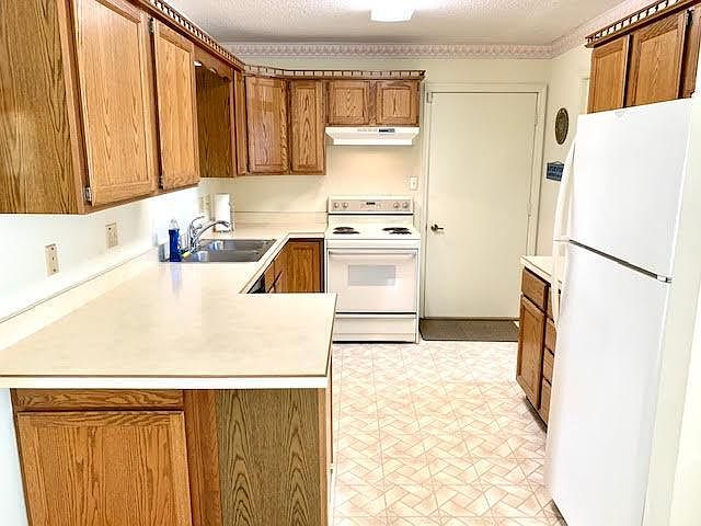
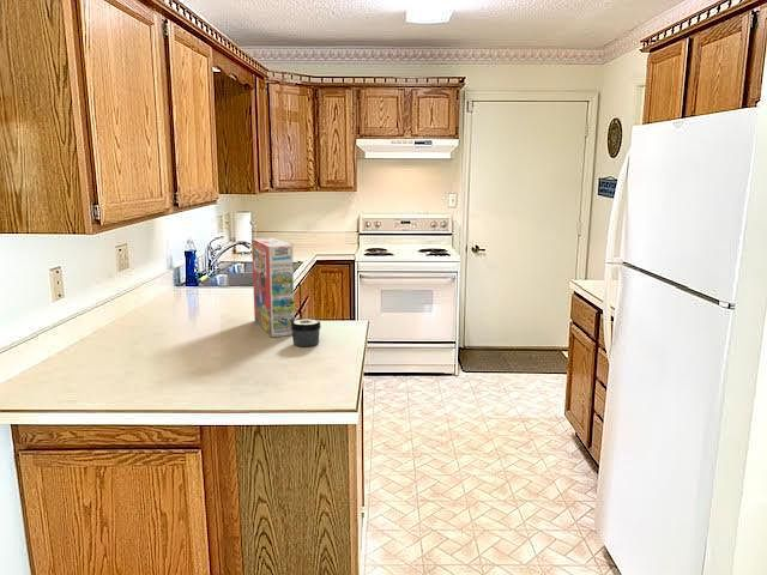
+ jar [291,317,322,347]
+ cereal box [250,237,296,338]
